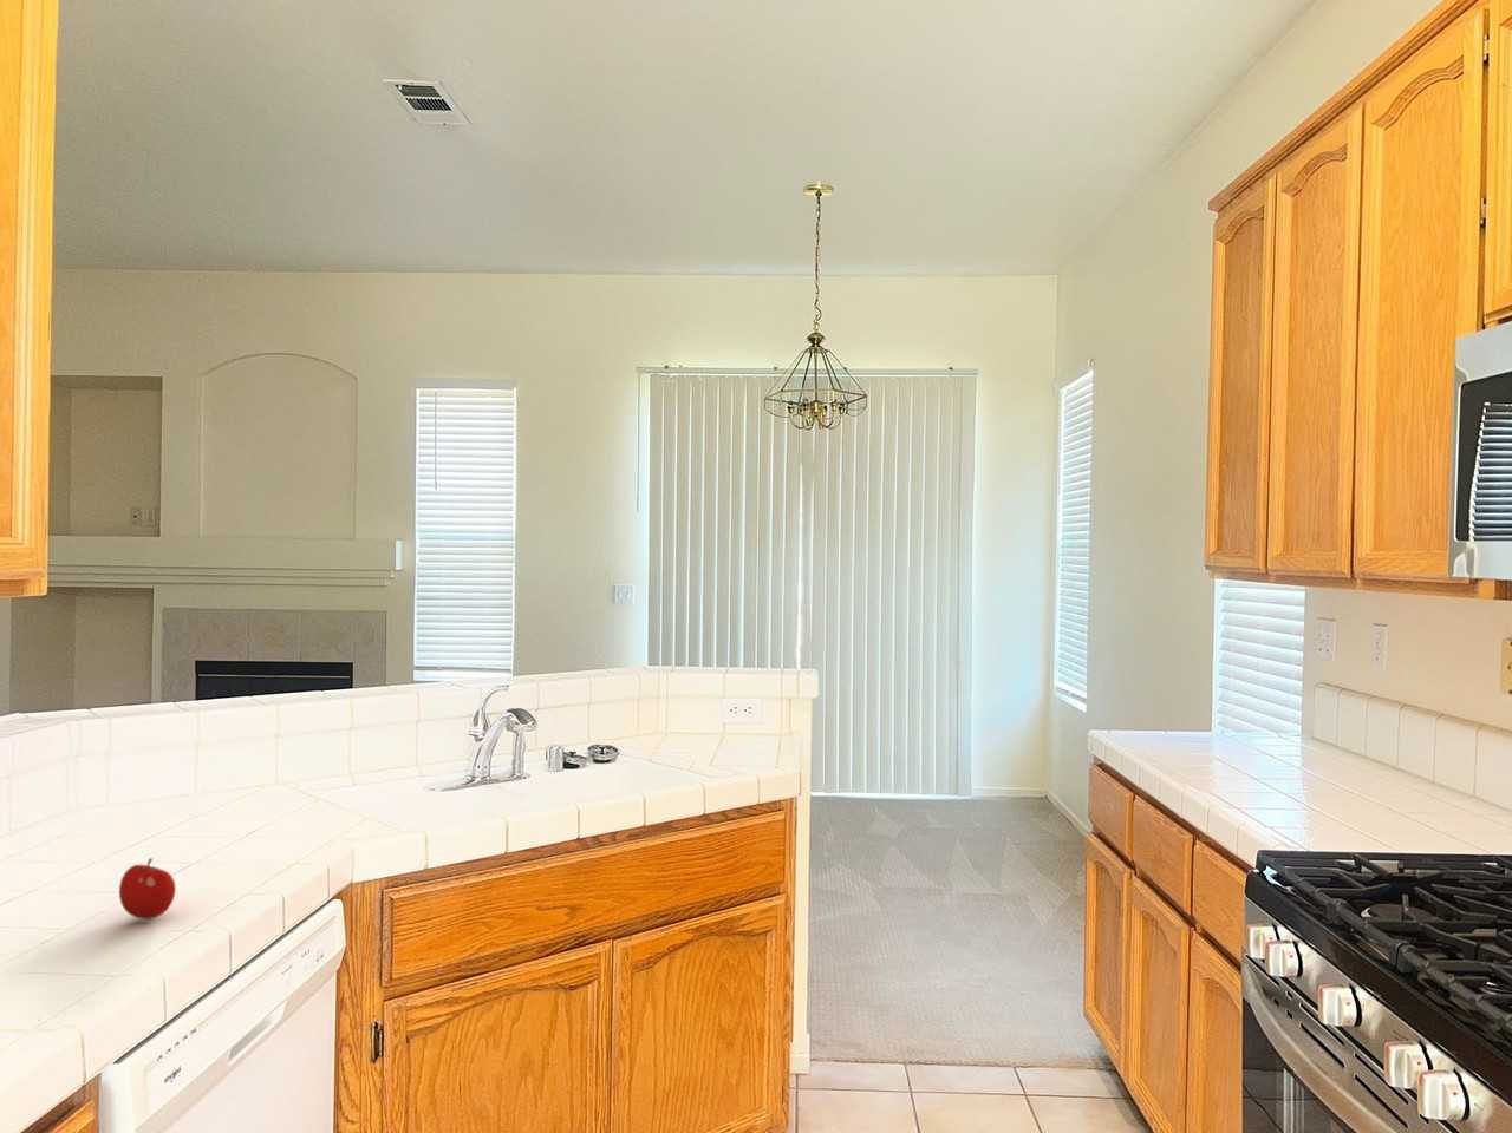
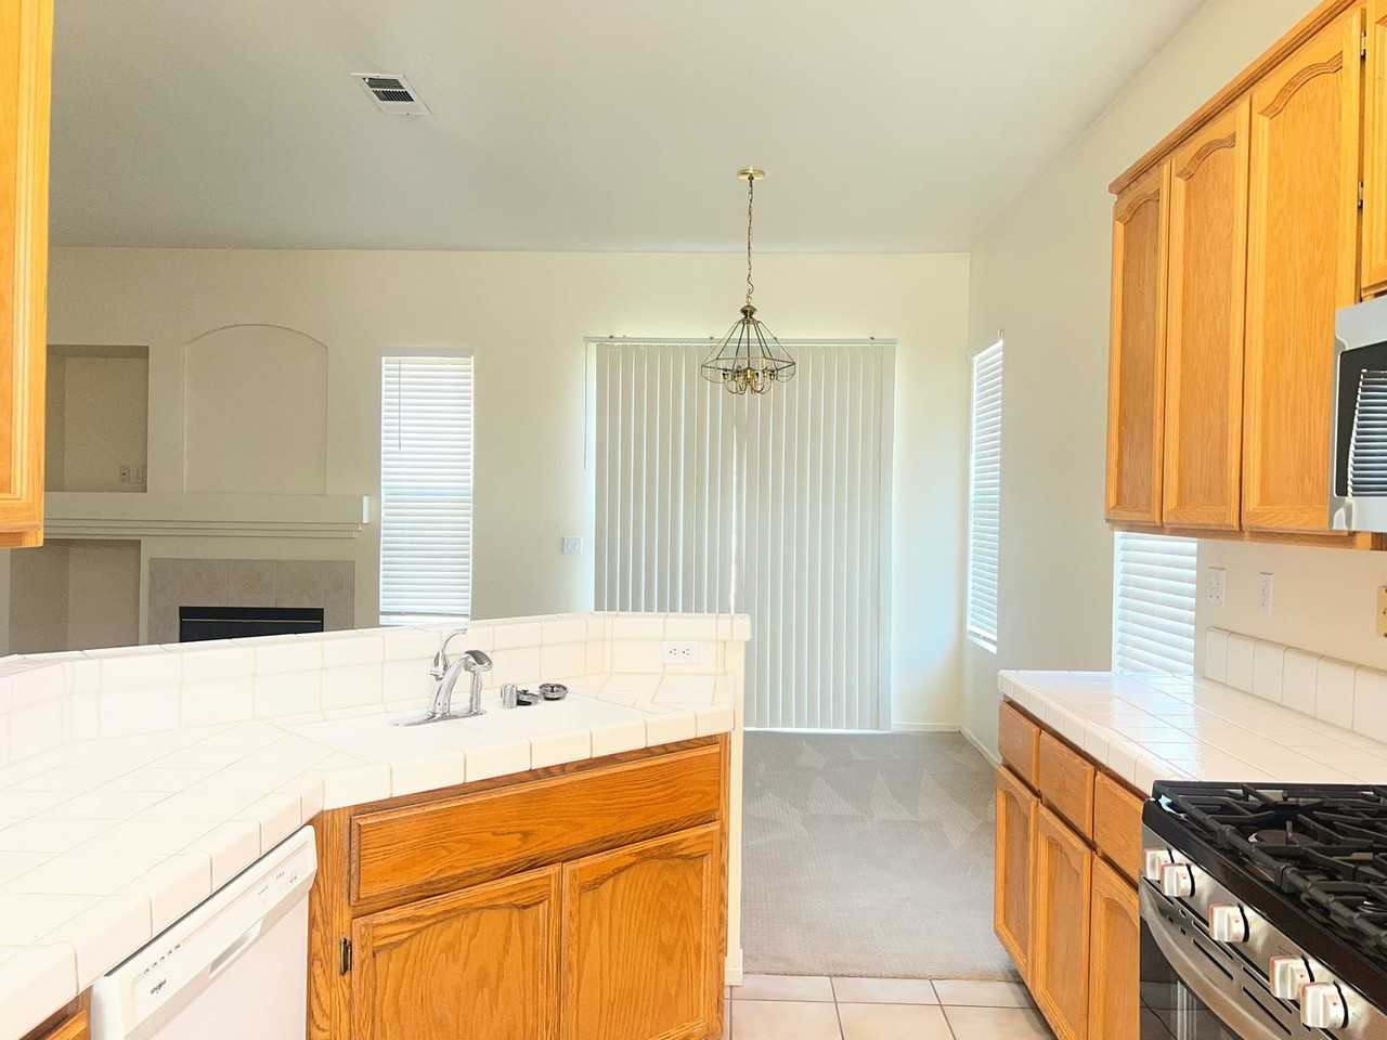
- apple [118,857,177,920]
